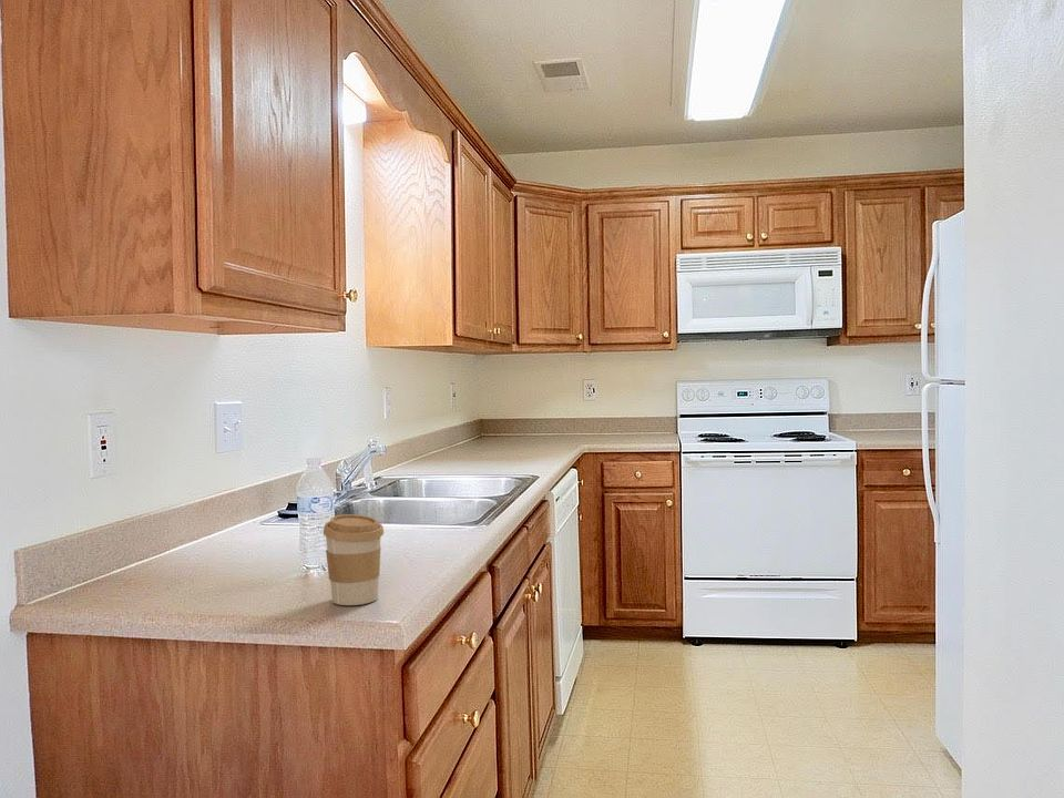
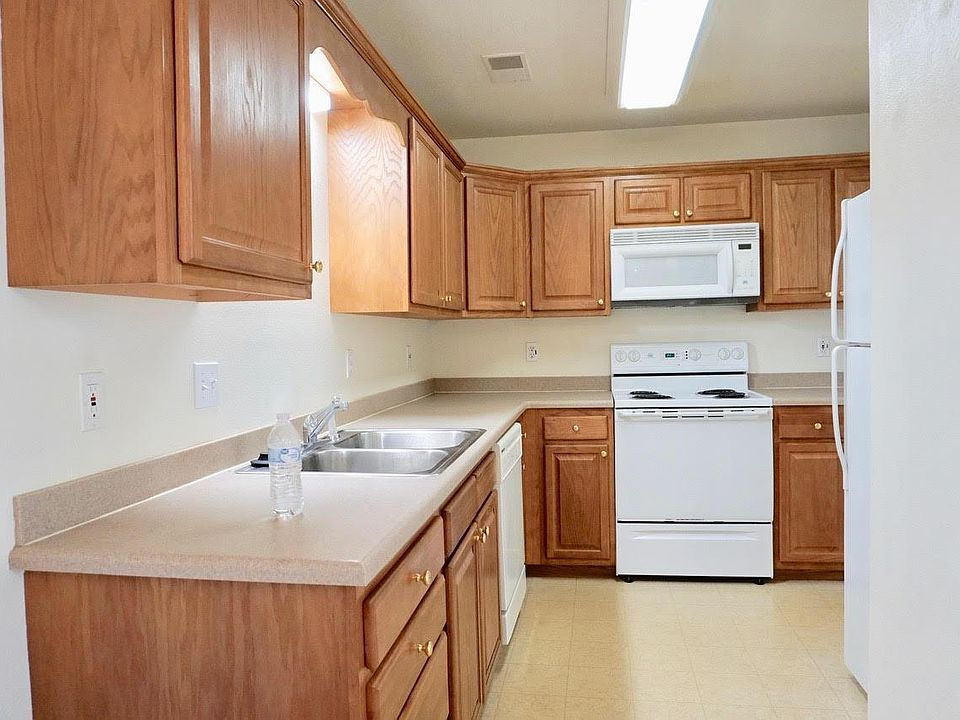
- coffee cup [323,513,385,606]
